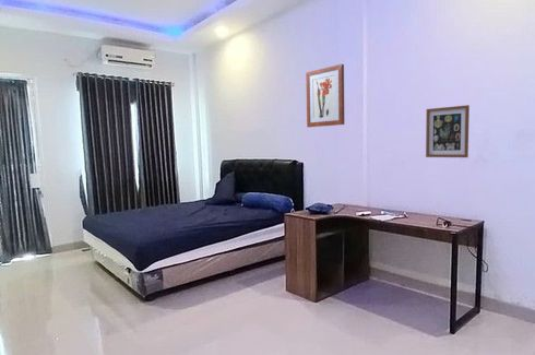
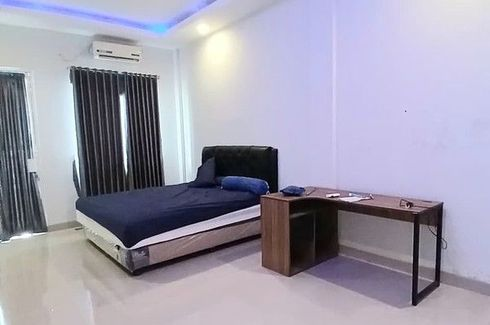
- wall art [425,104,471,158]
- wall art [305,63,345,128]
